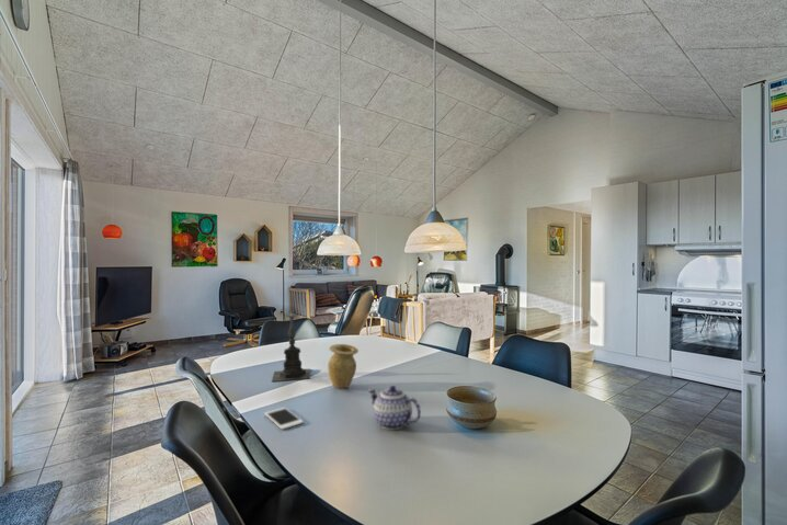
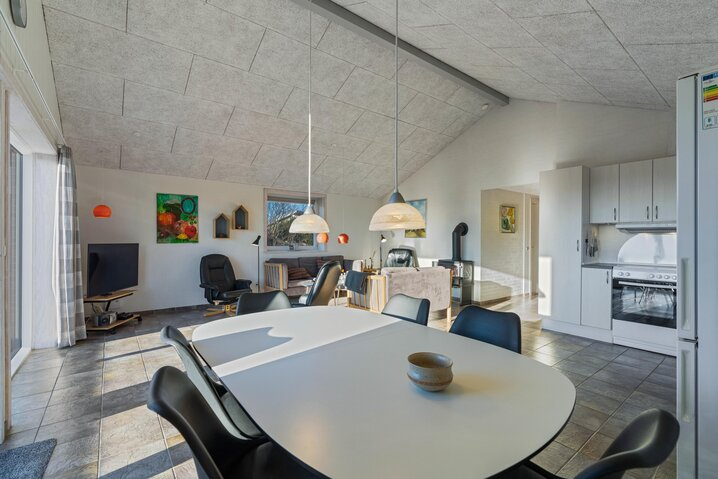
- cell phone [263,407,305,431]
- candle holder [271,307,311,383]
- teapot [367,385,422,431]
- vase [327,343,360,389]
